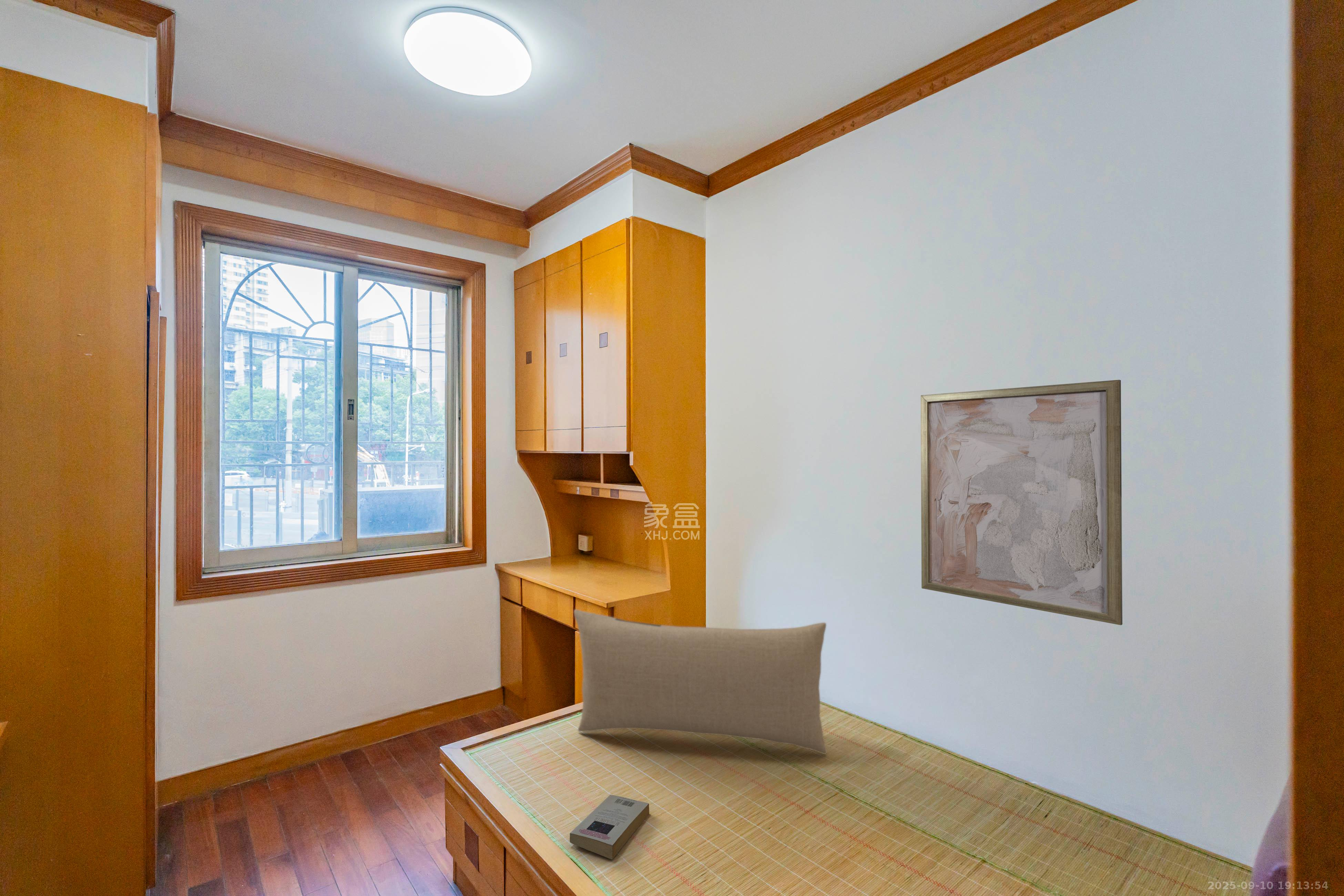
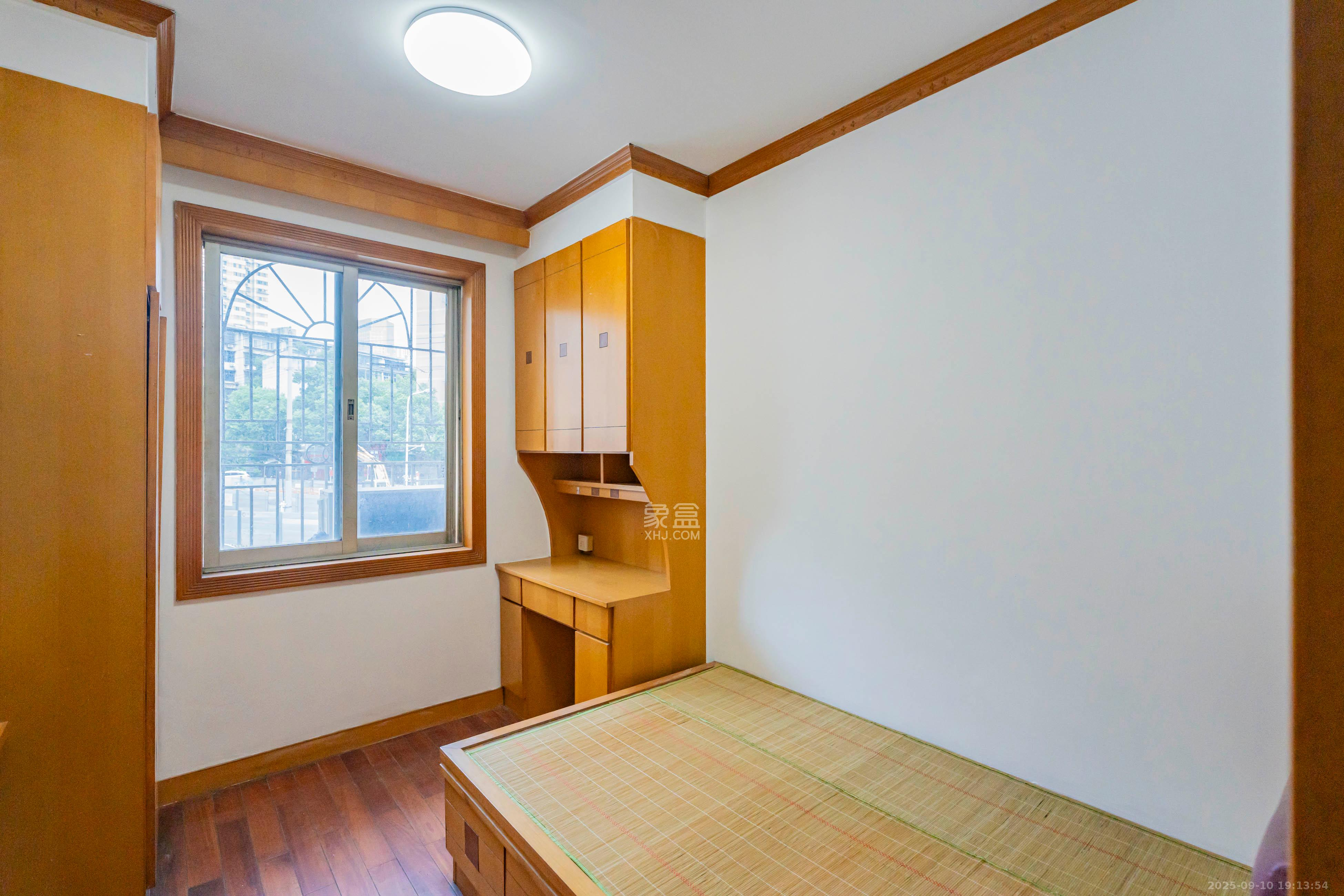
- pillow [574,609,827,754]
- book [569,794,650,860]
- wall art [920,379,1123,625]
